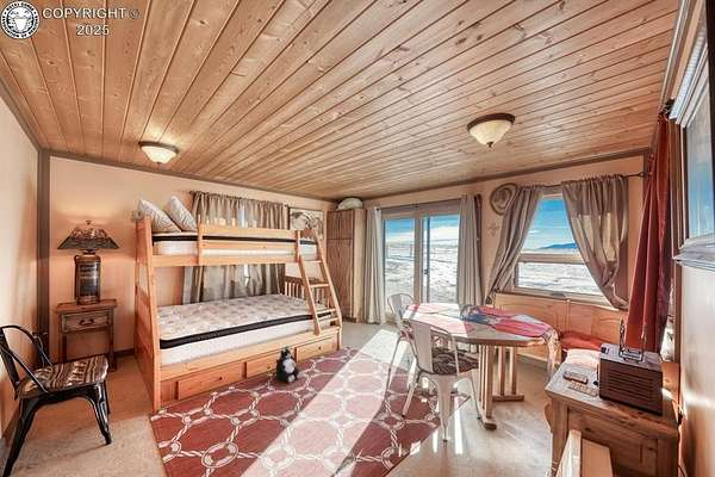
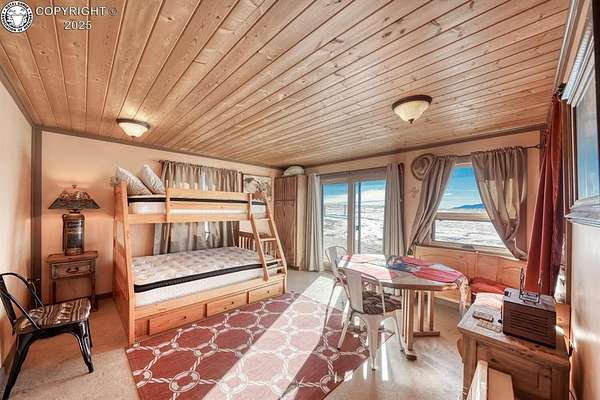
- plush toy [275,345,305,384]
